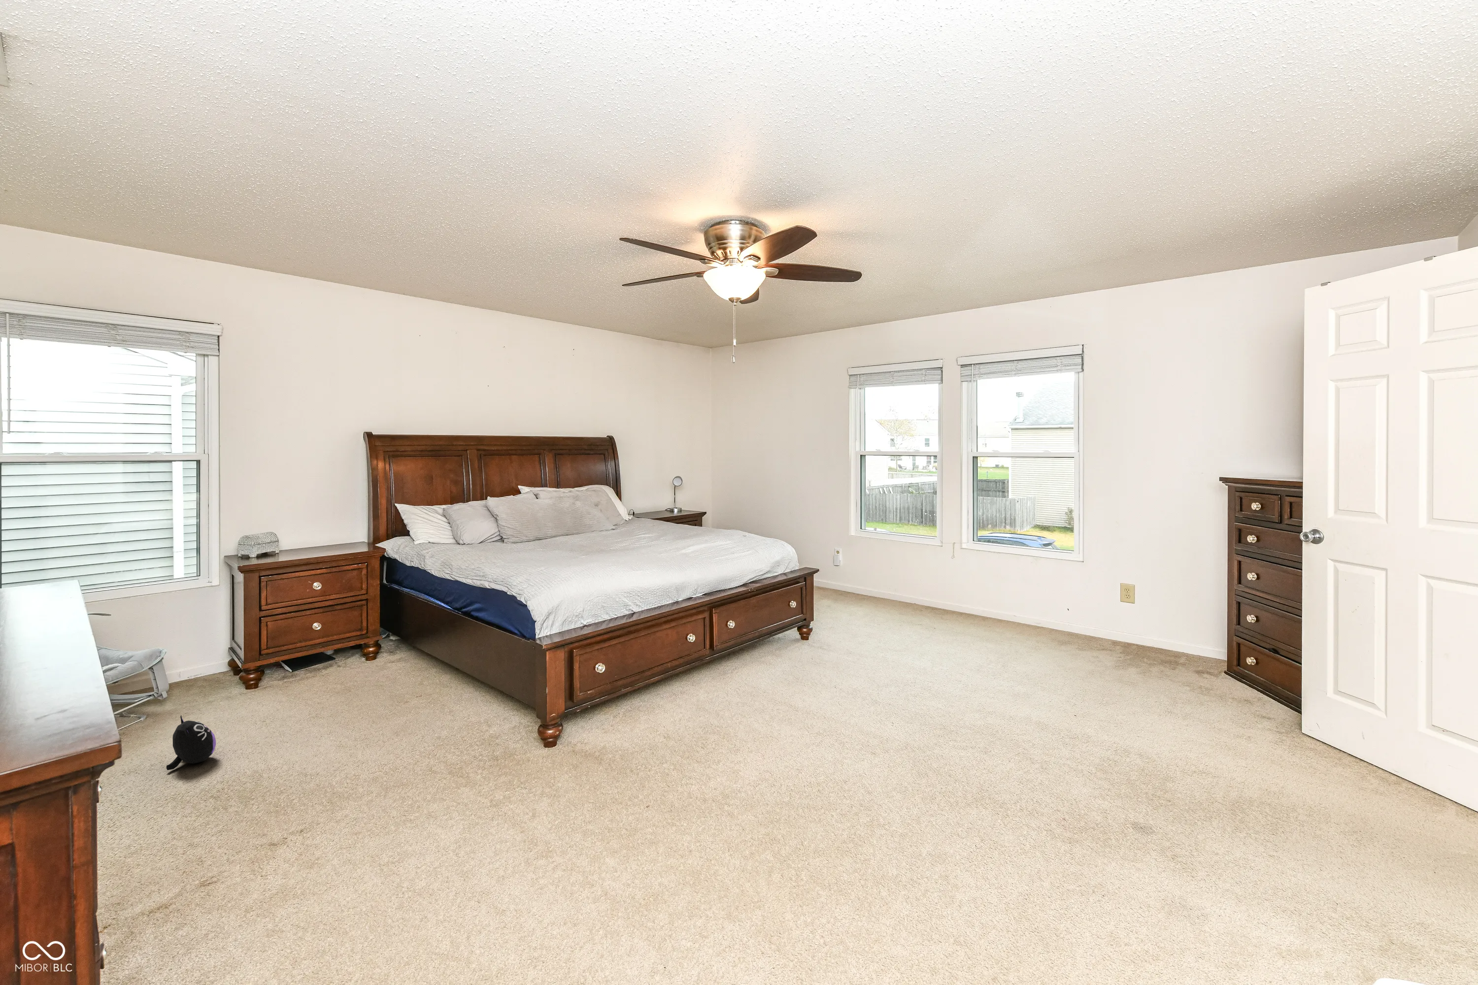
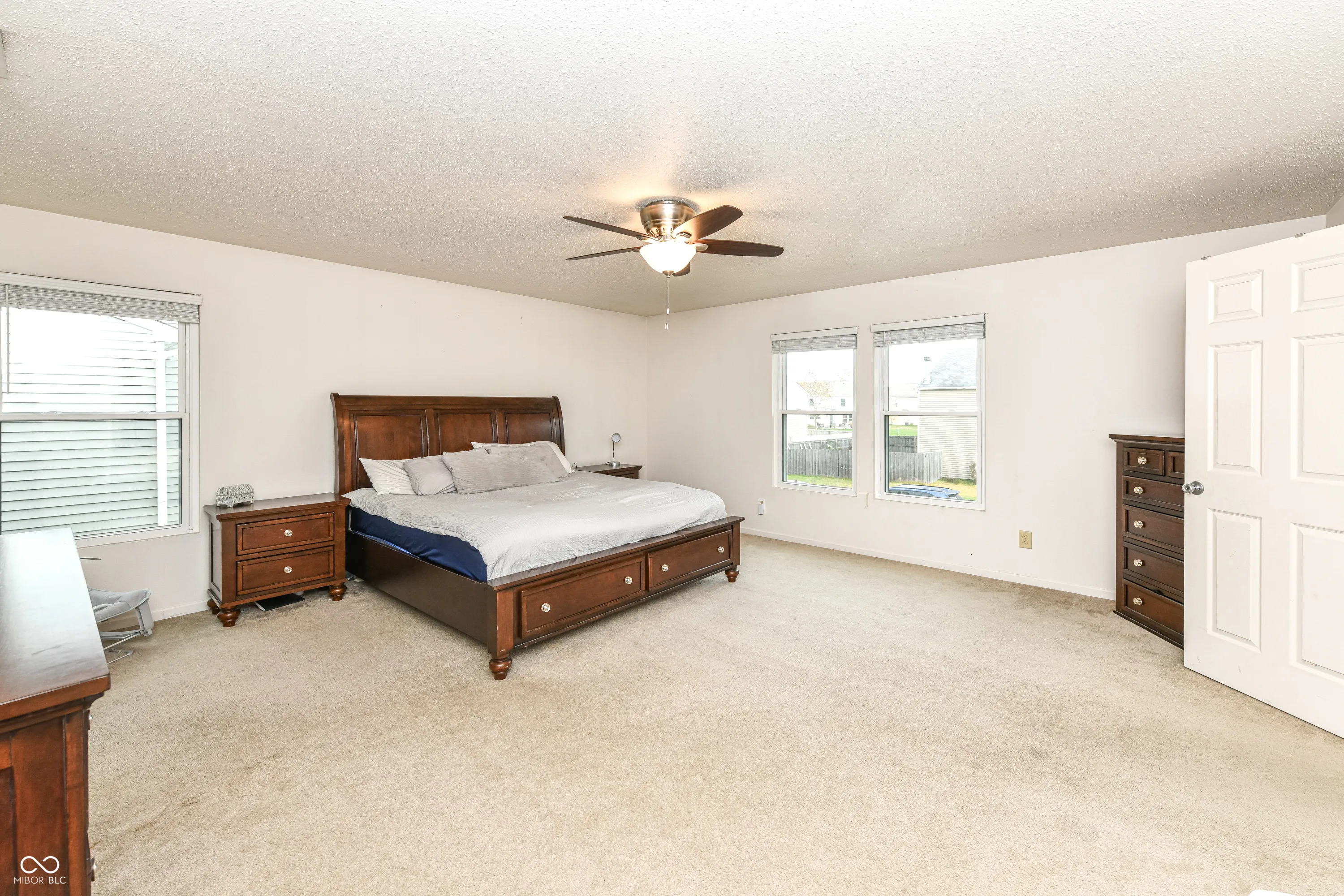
- plush toy [166,715,217,771]
